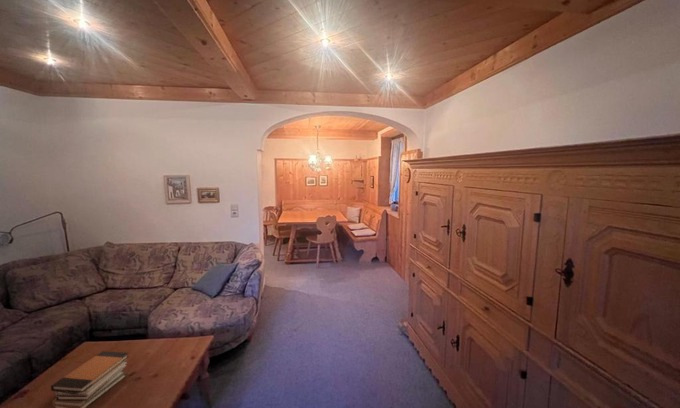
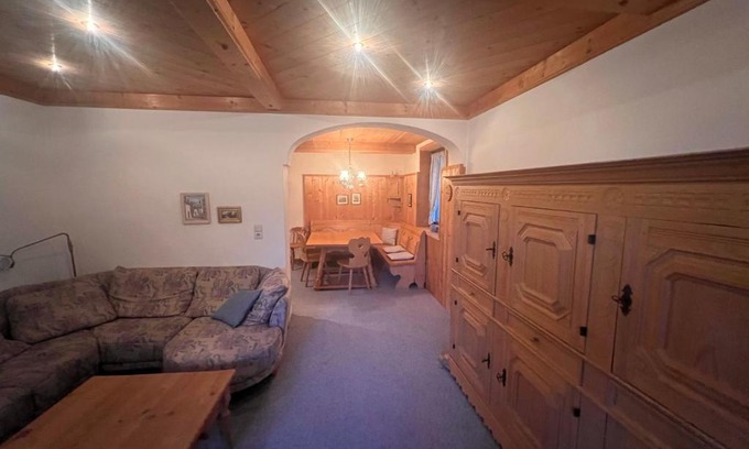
- book stack [50,350,130,408]
